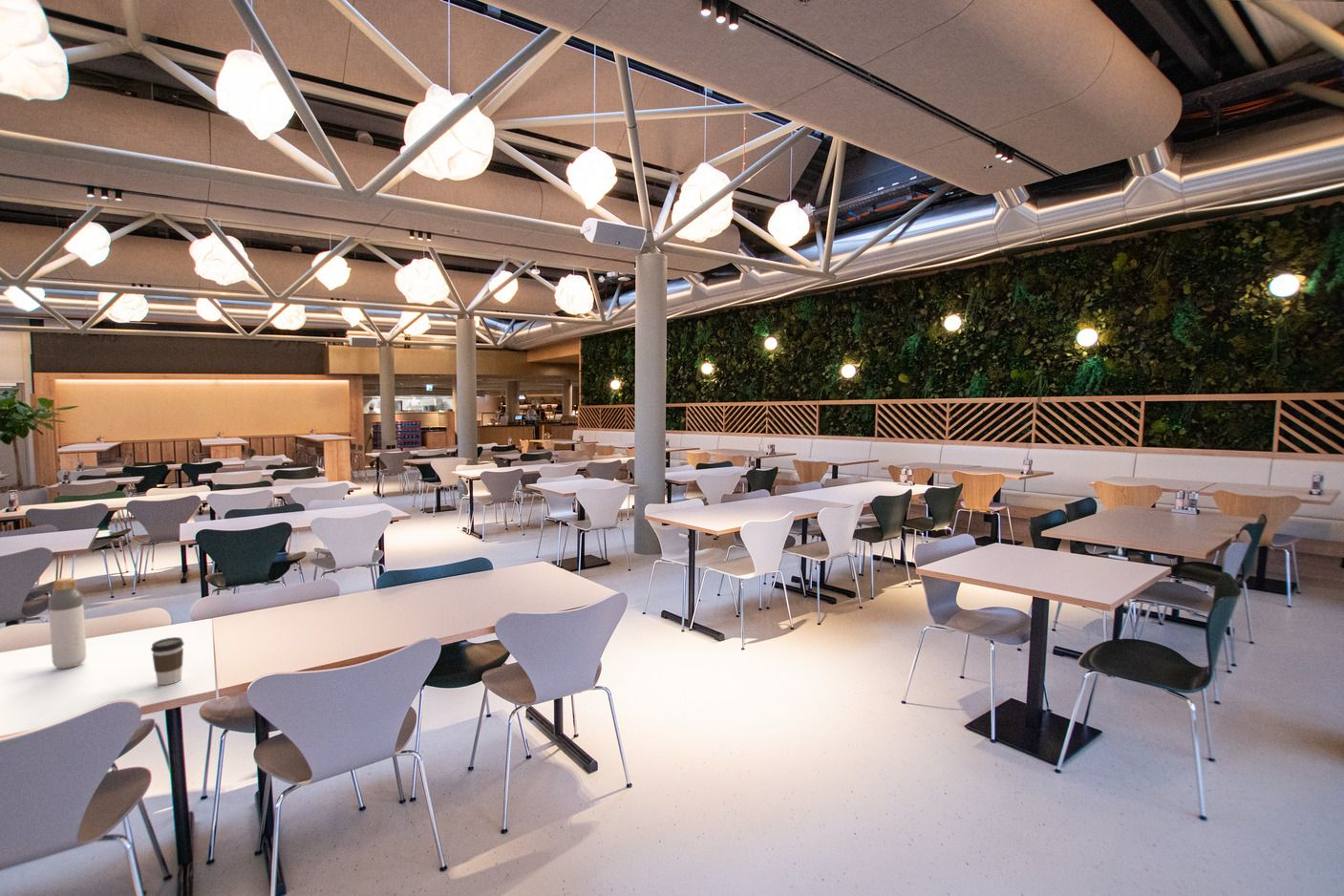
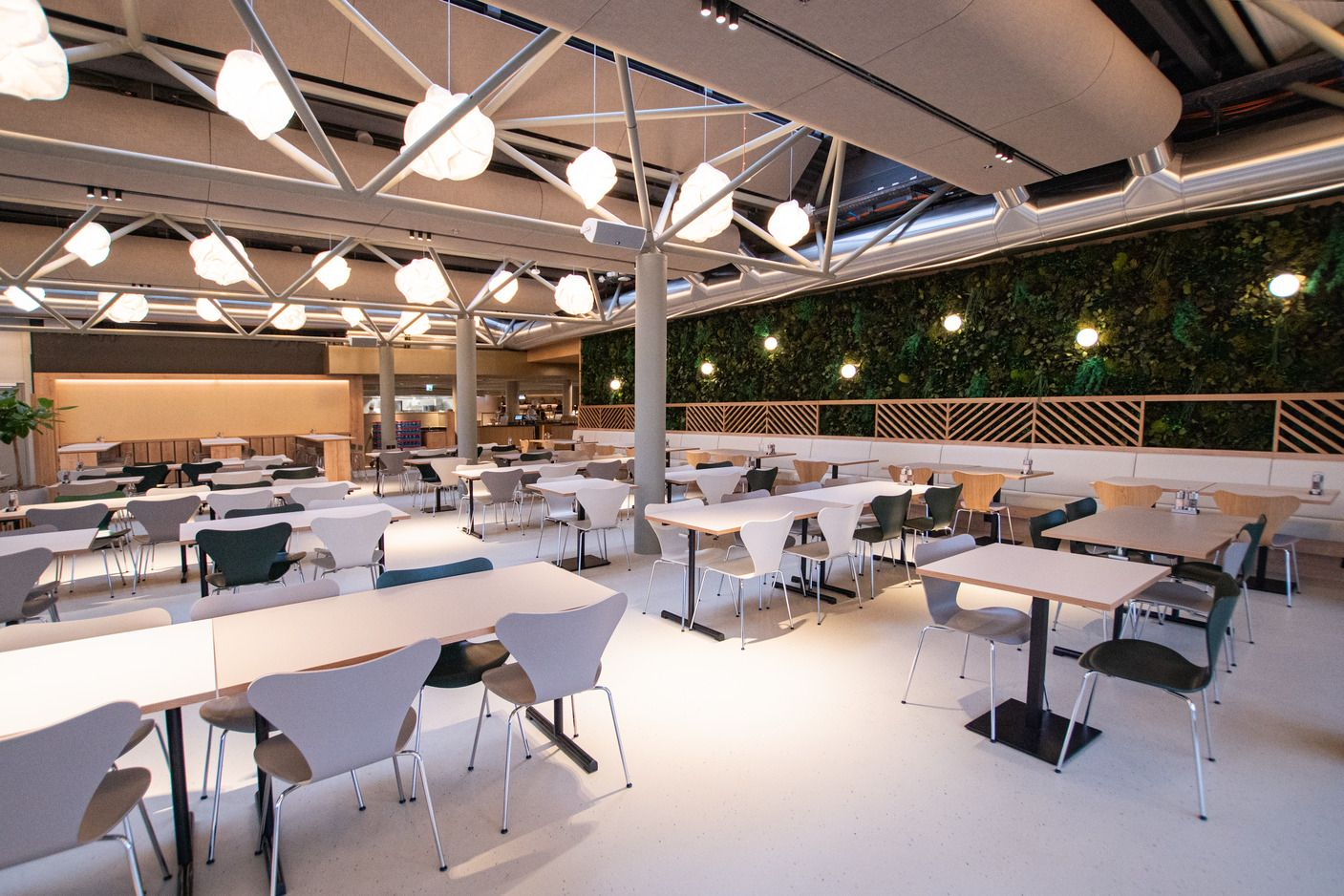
- coffee cup [150,636,185,686]
- bottle [48,577,87,670]
